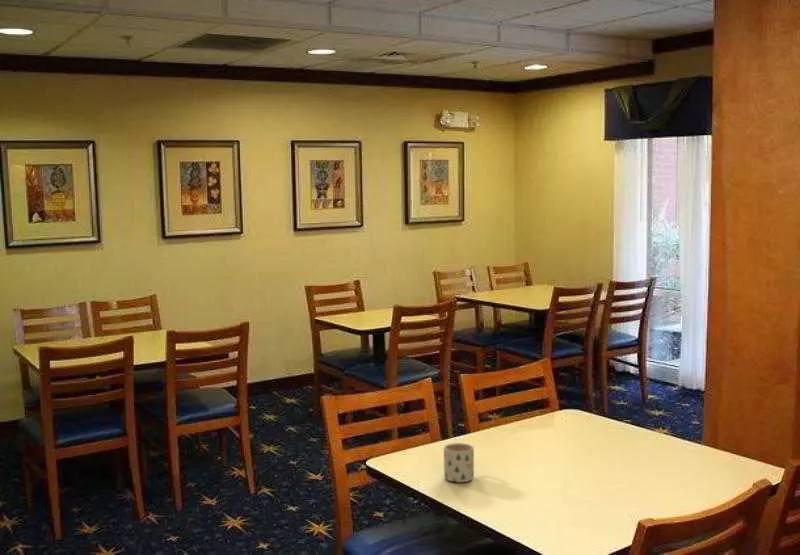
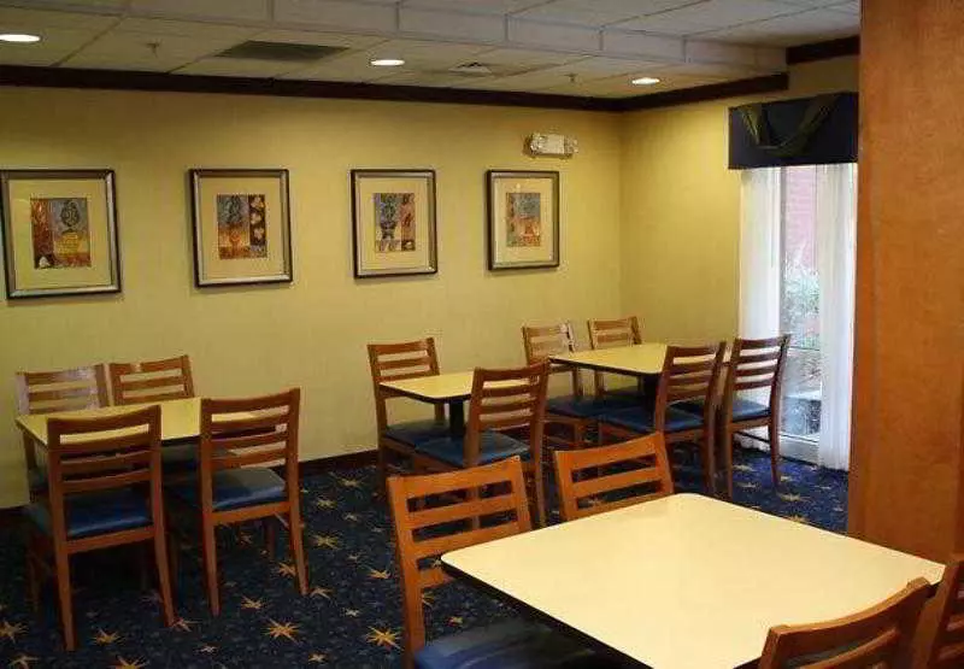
- mug [443,442,475,483]
